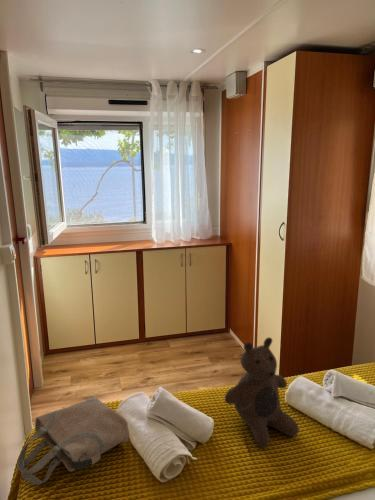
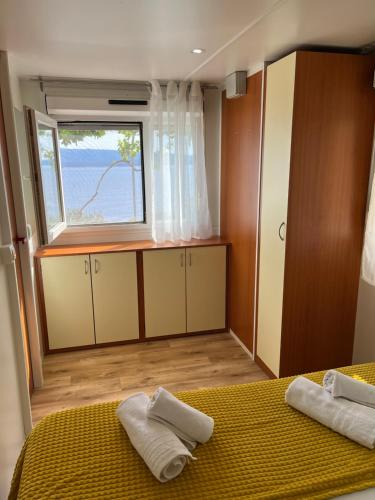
- teddy bear [224,336,300,448]
- tote bag [16,395,130,486]
